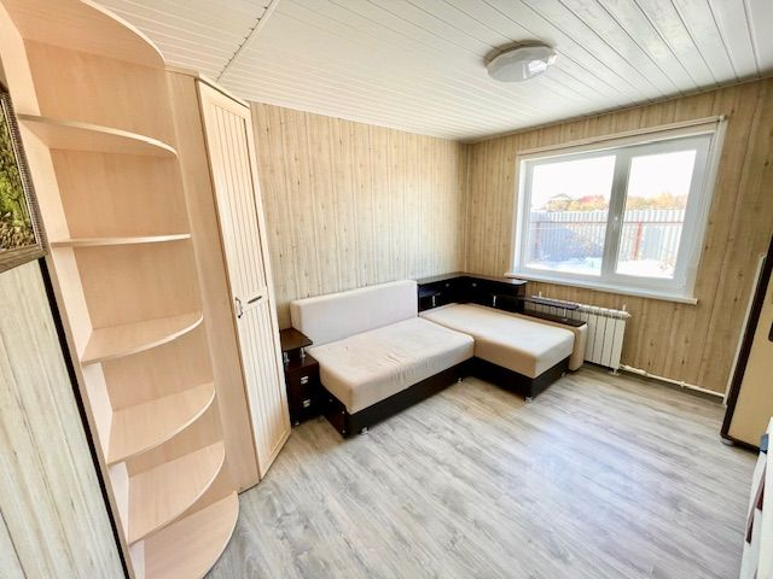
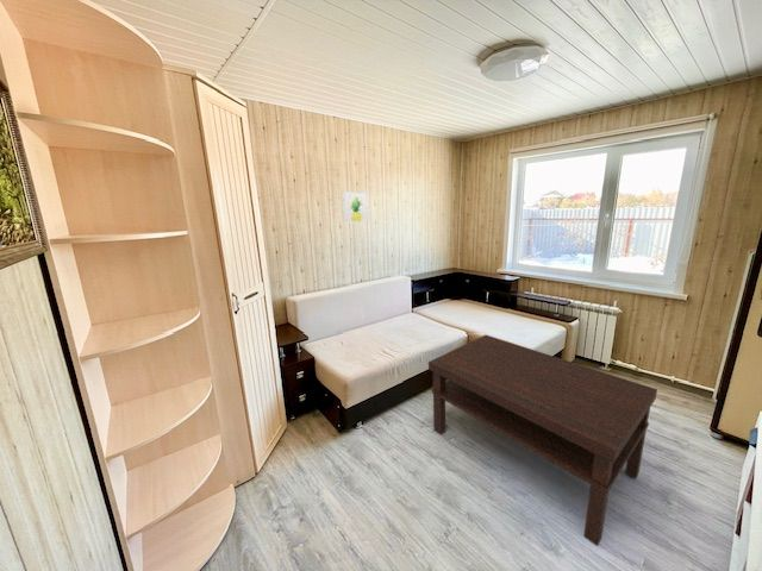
+ wall art [341,190,370,224]
+ coffee table [427,334,658,547]
